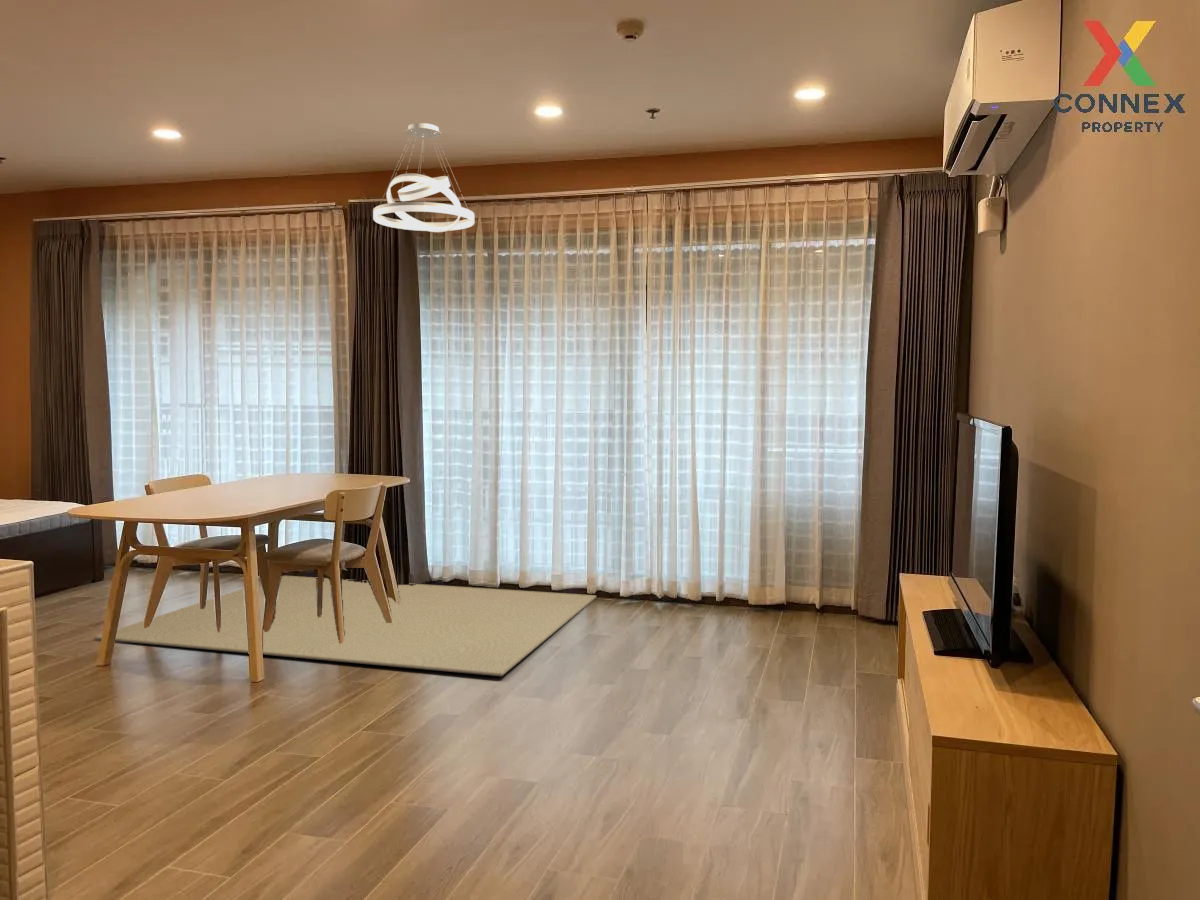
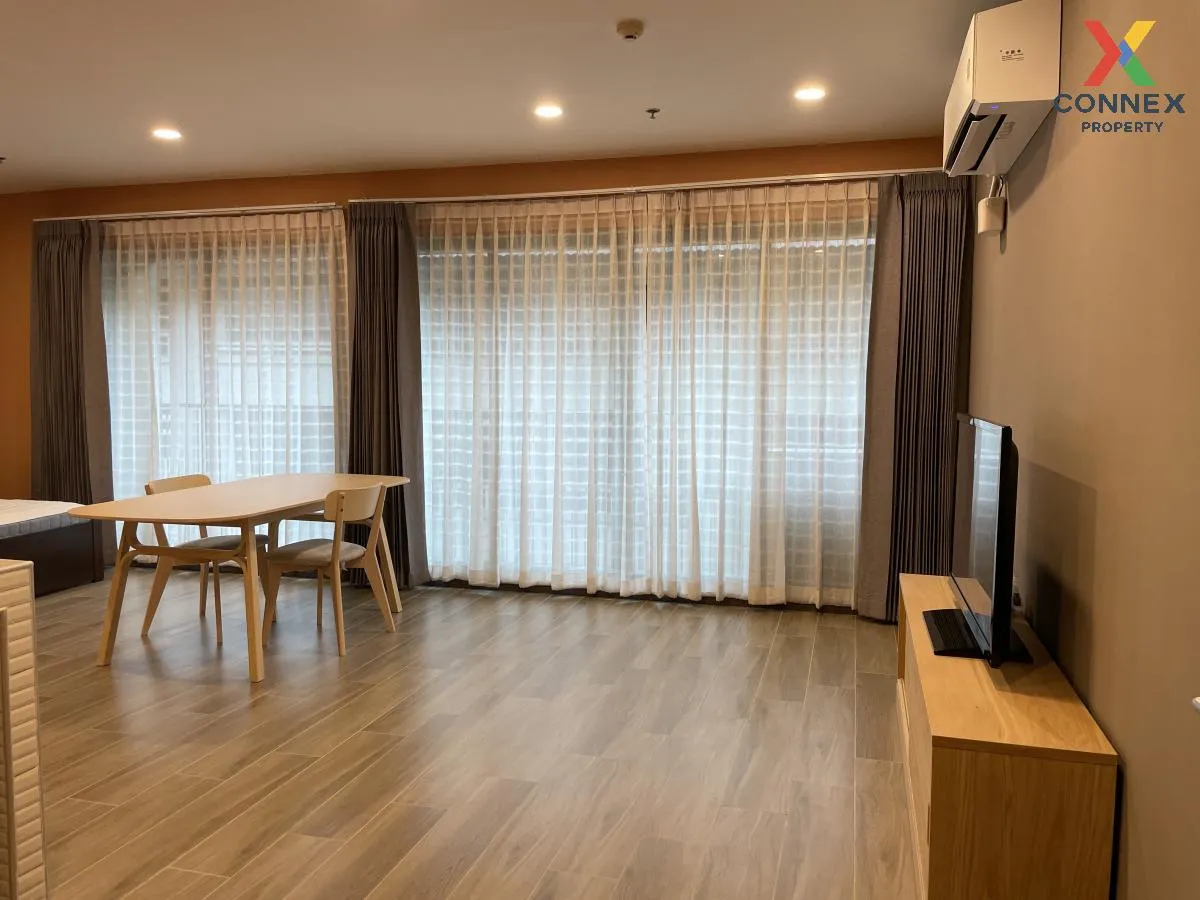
- rug [93,575,598,677]
- pendant light [372,122,475,233]
